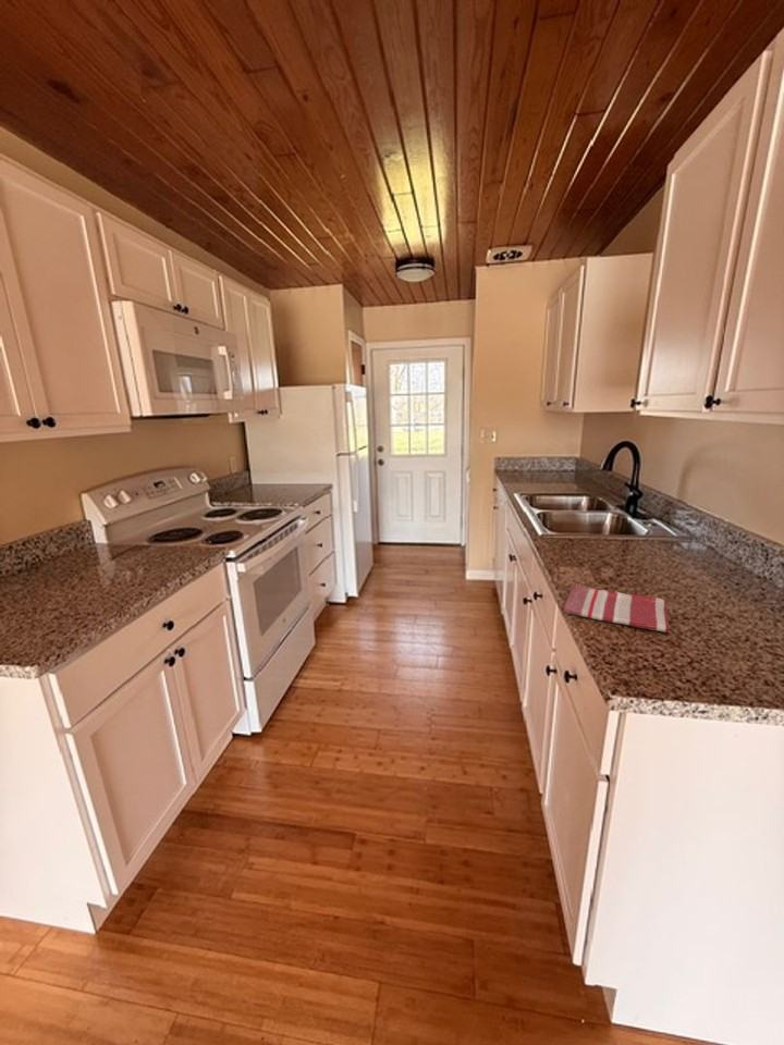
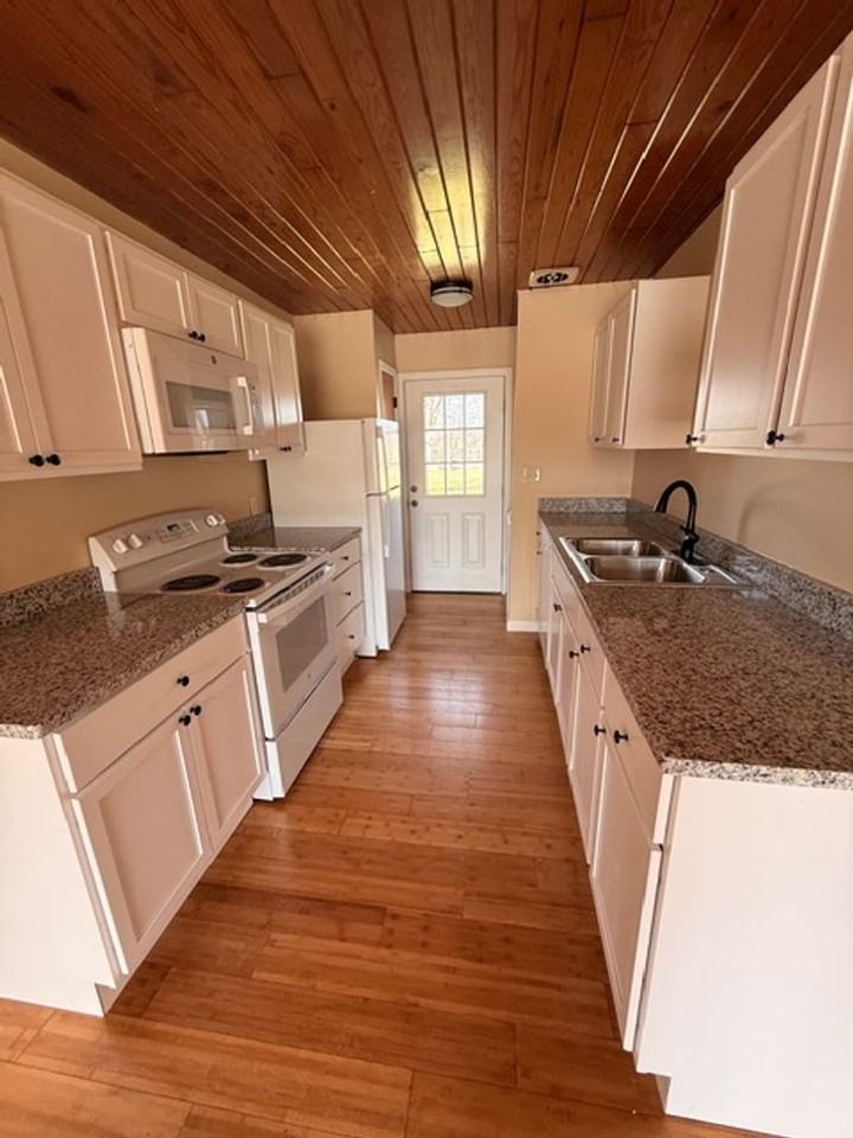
- dish towel [562,582,671,634]
